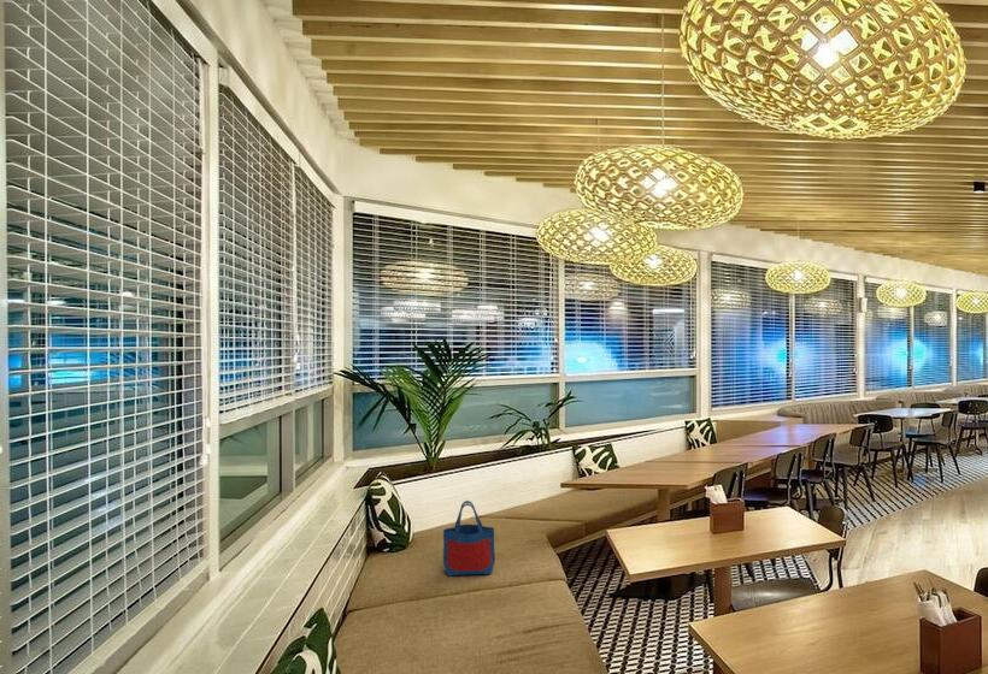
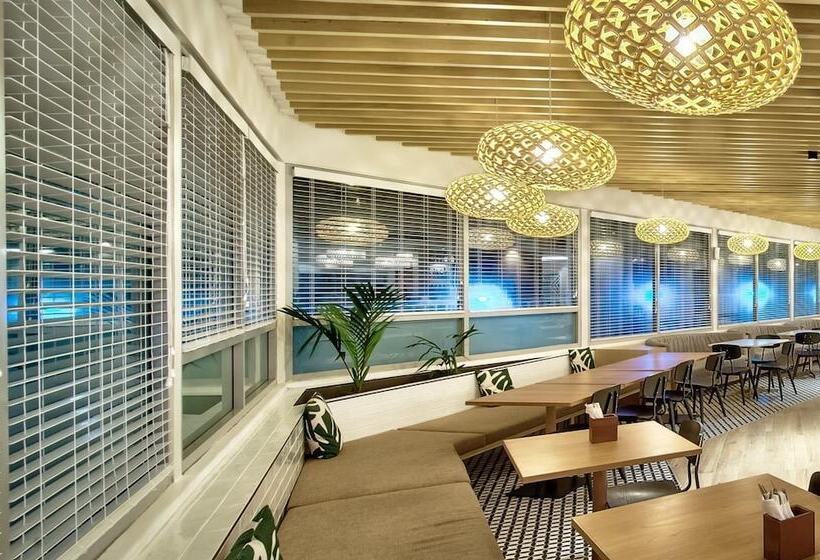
- tote bag [442,499,496,578]
